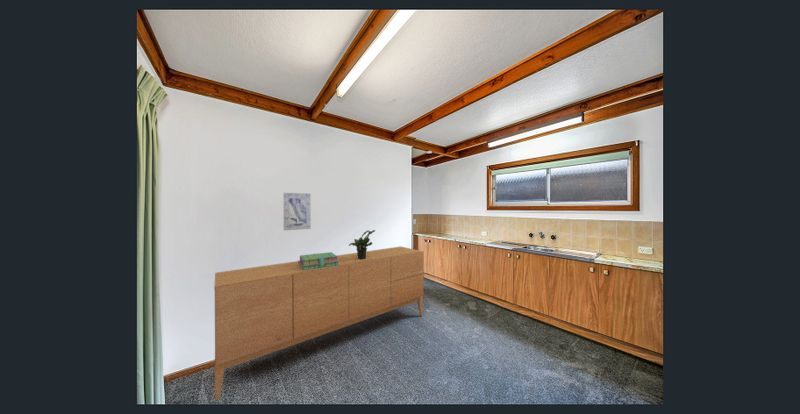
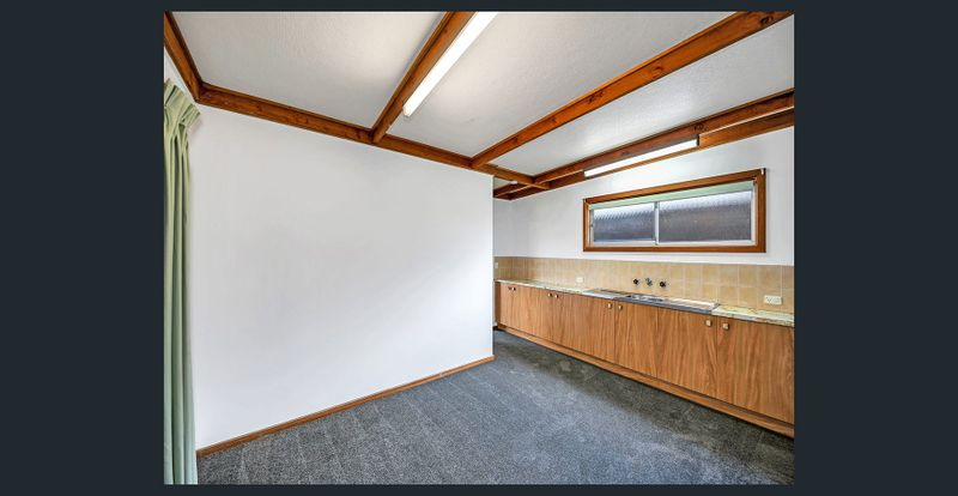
- potted plant [348,229,376,260]
- sideboard [213,245,425,401]
- wall art [283,192,312,231]
- stack of books [297,251,339,270]
